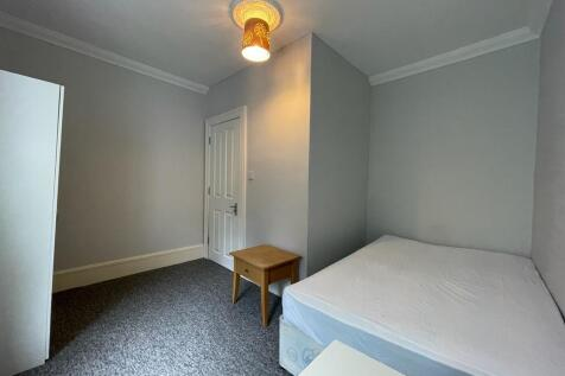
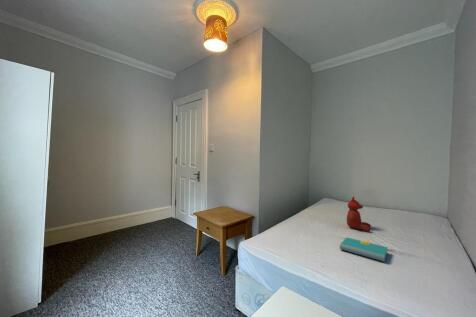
+ book [339,236,389,263]
+ teddy bear [346,195,372,233]
